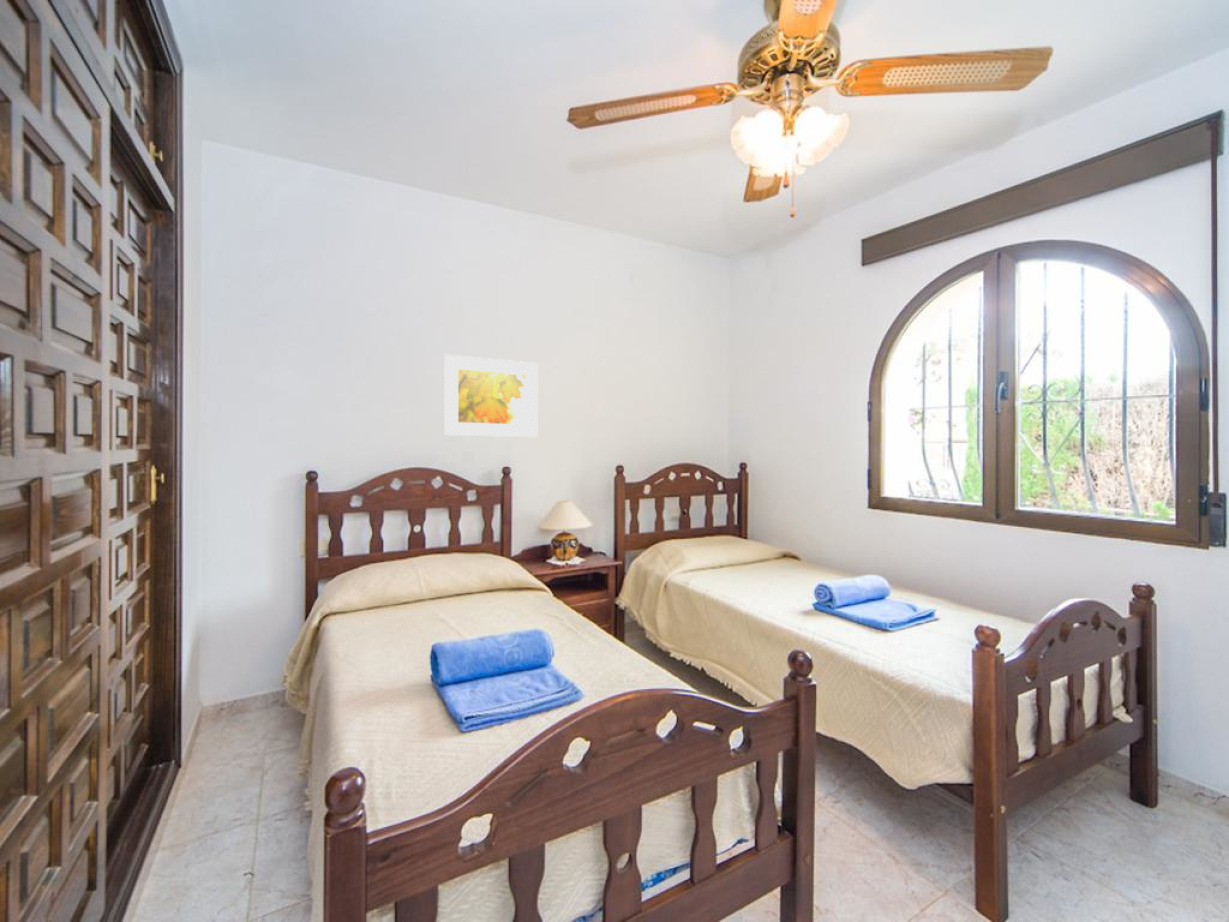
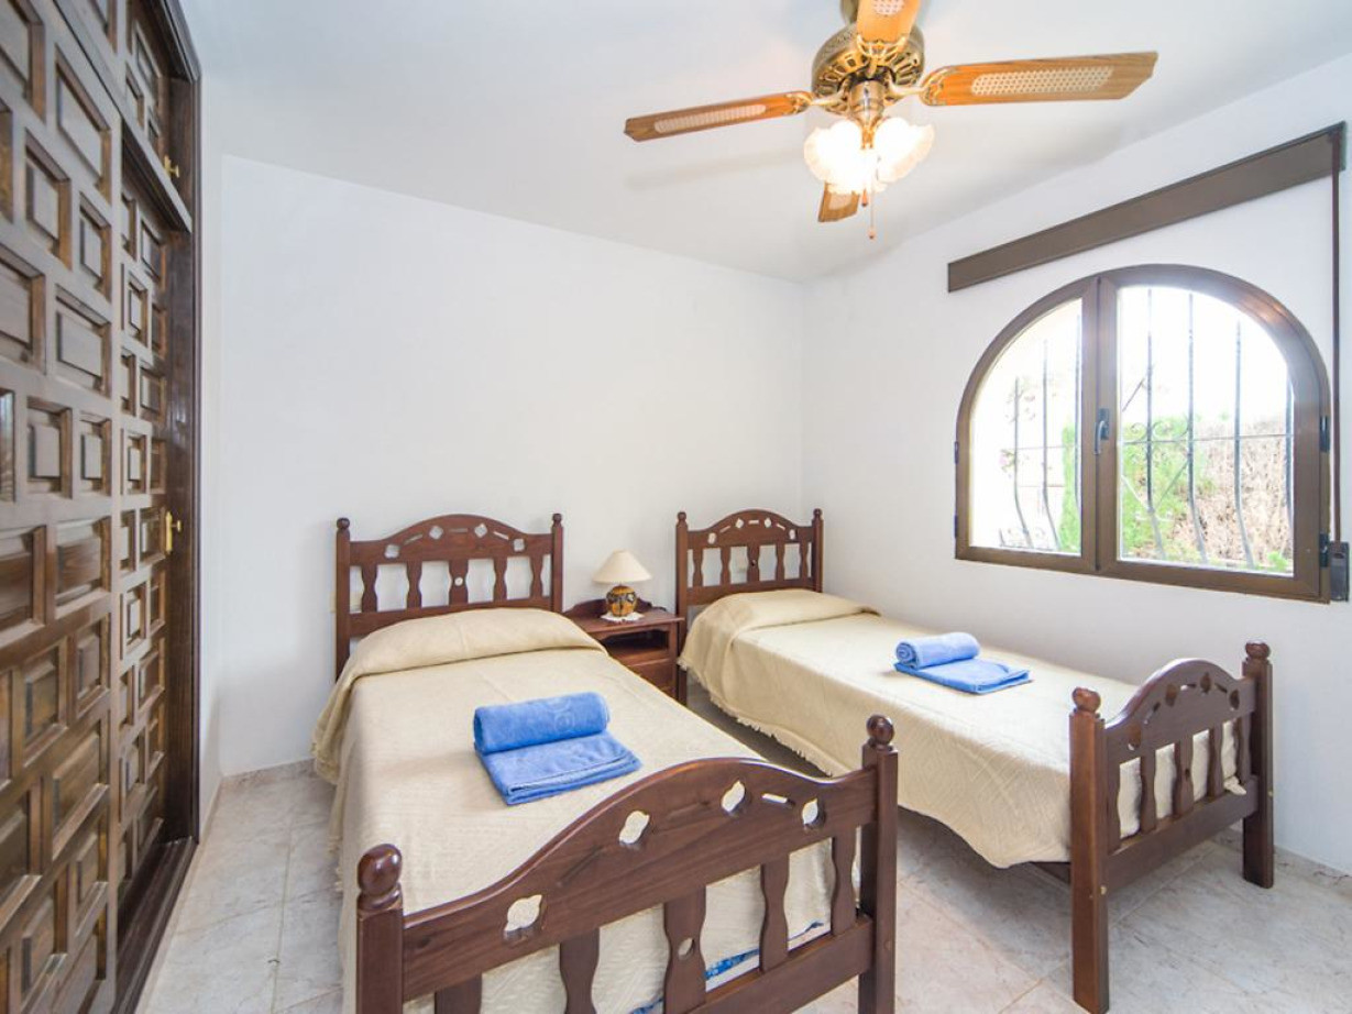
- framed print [443,353,538,438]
